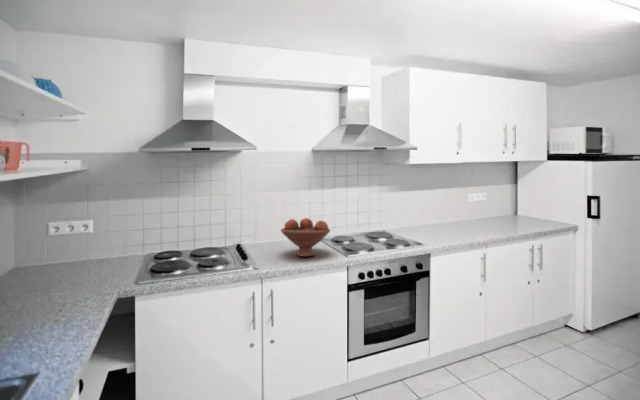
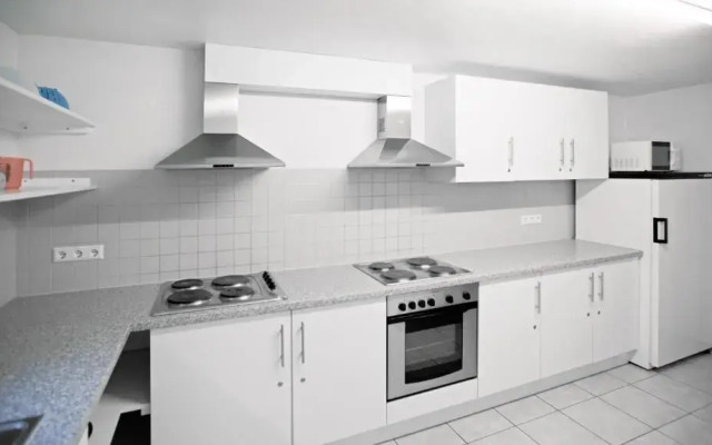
- fruit bowl [280,217,331,258]
